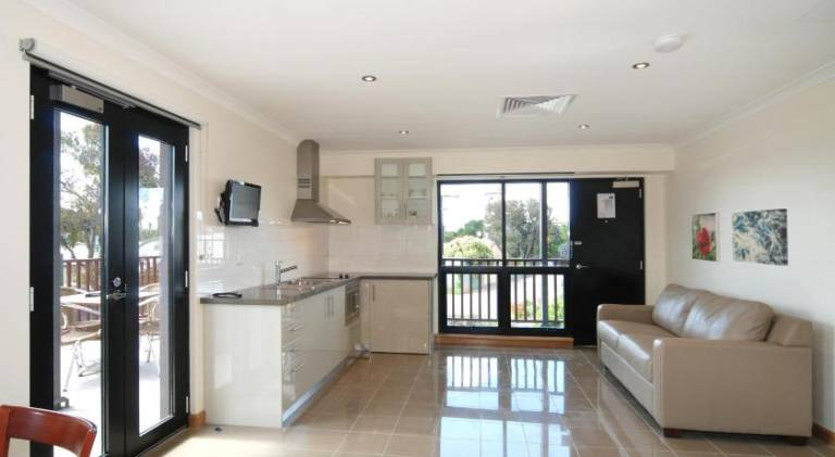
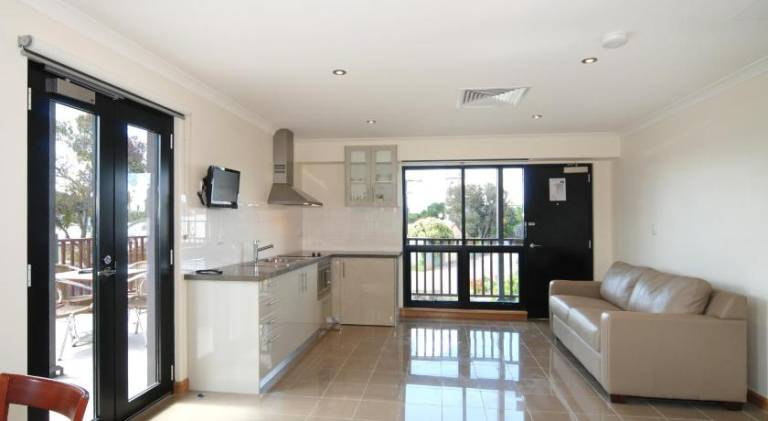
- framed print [690,211,721,263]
- wall art [731,207,789,267]
